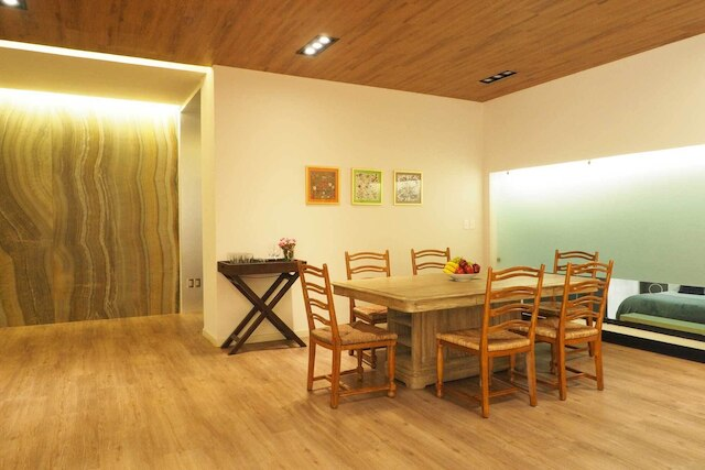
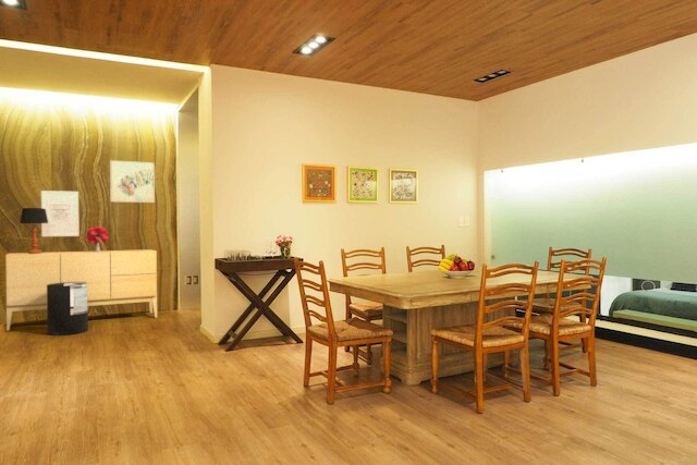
+ trash can [46,282,89,336]
+ sideboard [4,248,158,332]
+ table lamp [19,207,48,254]
+ wall art [40,189,80,237]
+ wall art [109,159,156,204]
+ bouquet [85,225,110,252]
